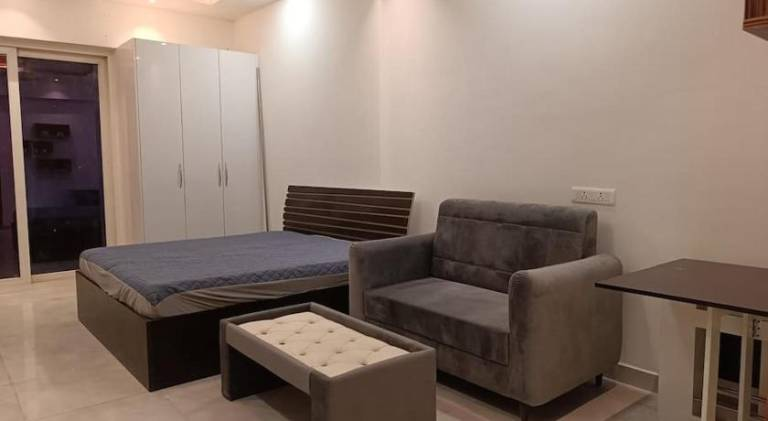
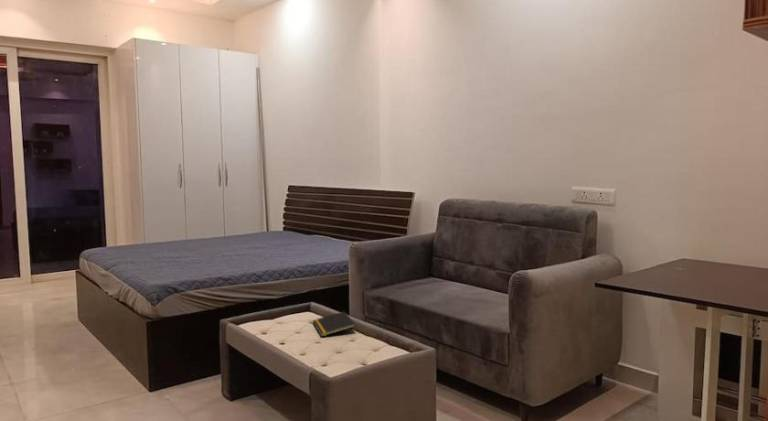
+ notepad [311,310,357,337]
